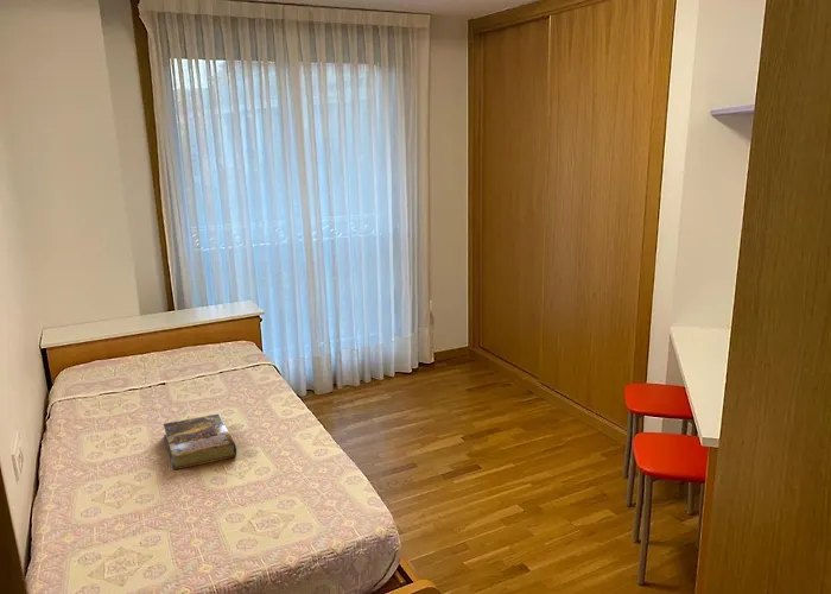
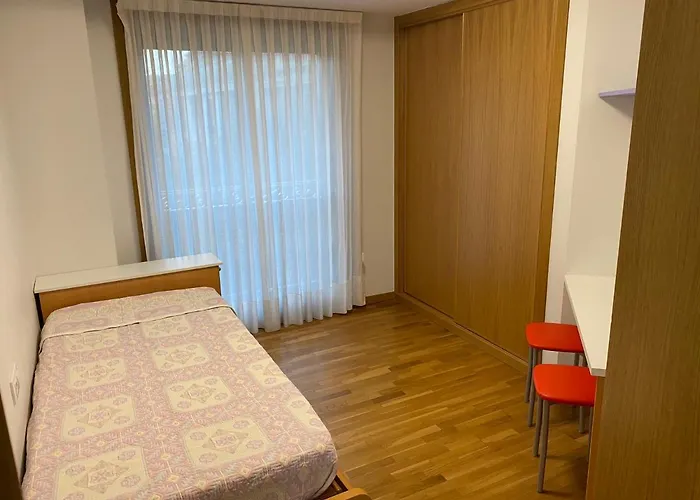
- book [163,413,237,470]
